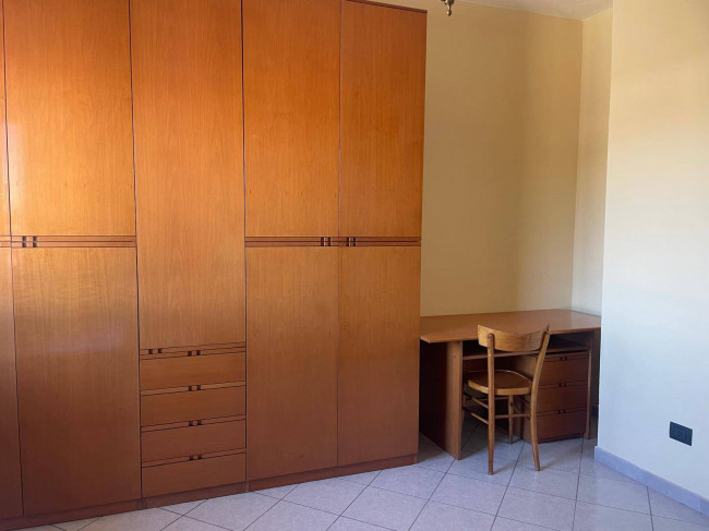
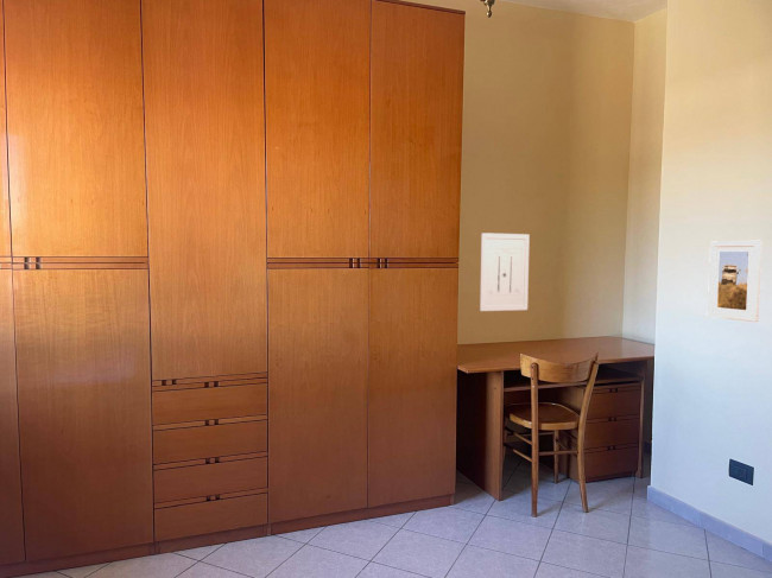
+ wall art [479,231,531,312]
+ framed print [707,240,764,323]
